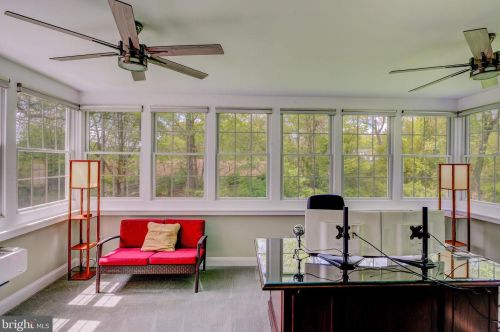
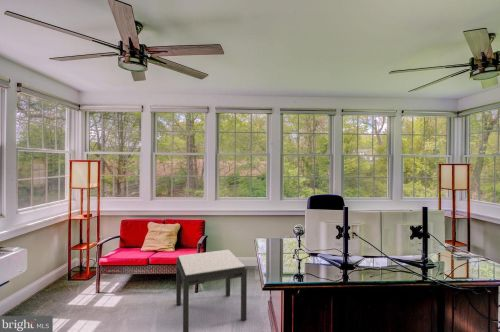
+ side table [175,249,248,332]
